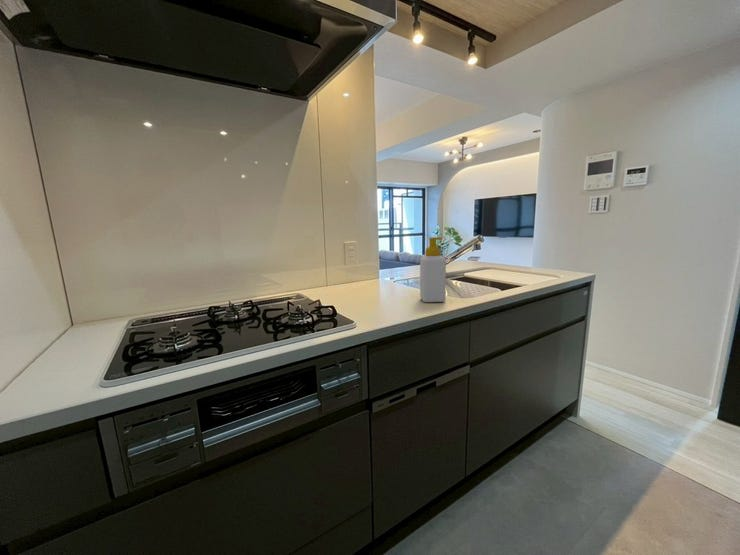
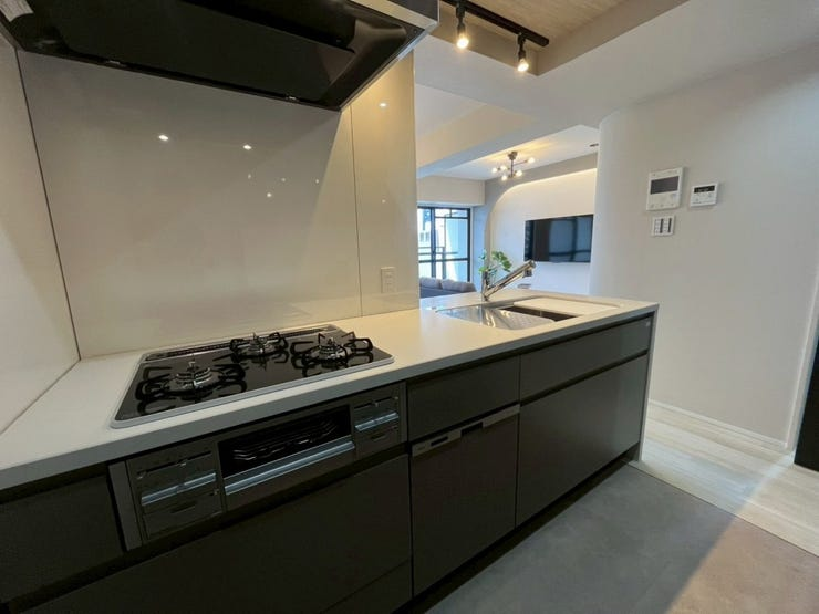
- soap bottle [419,236,447,303]
